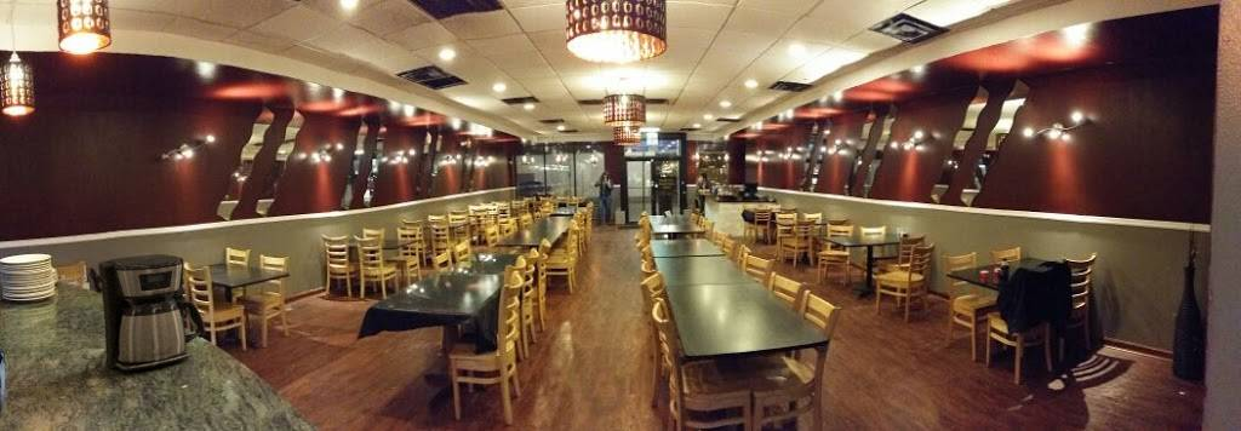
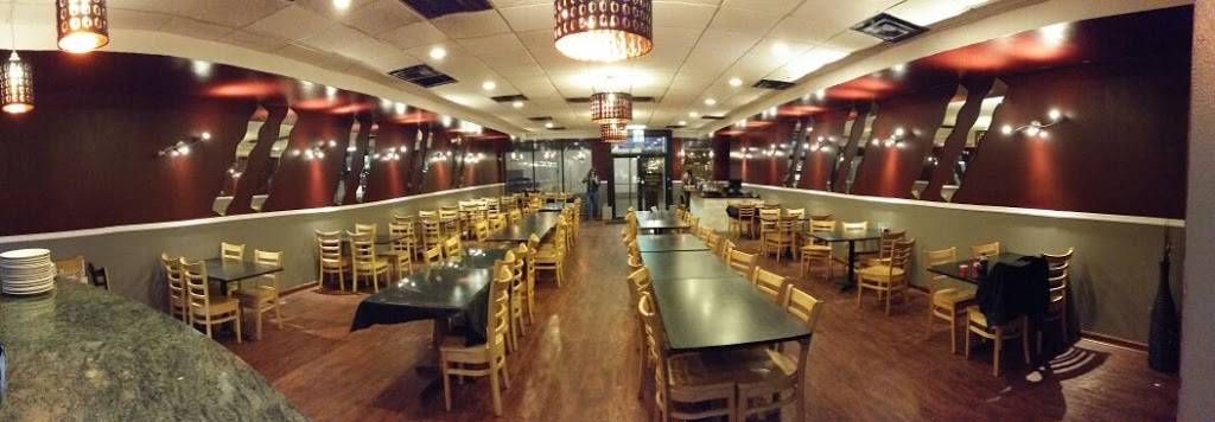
- coffee maker [97,253,206,373]
